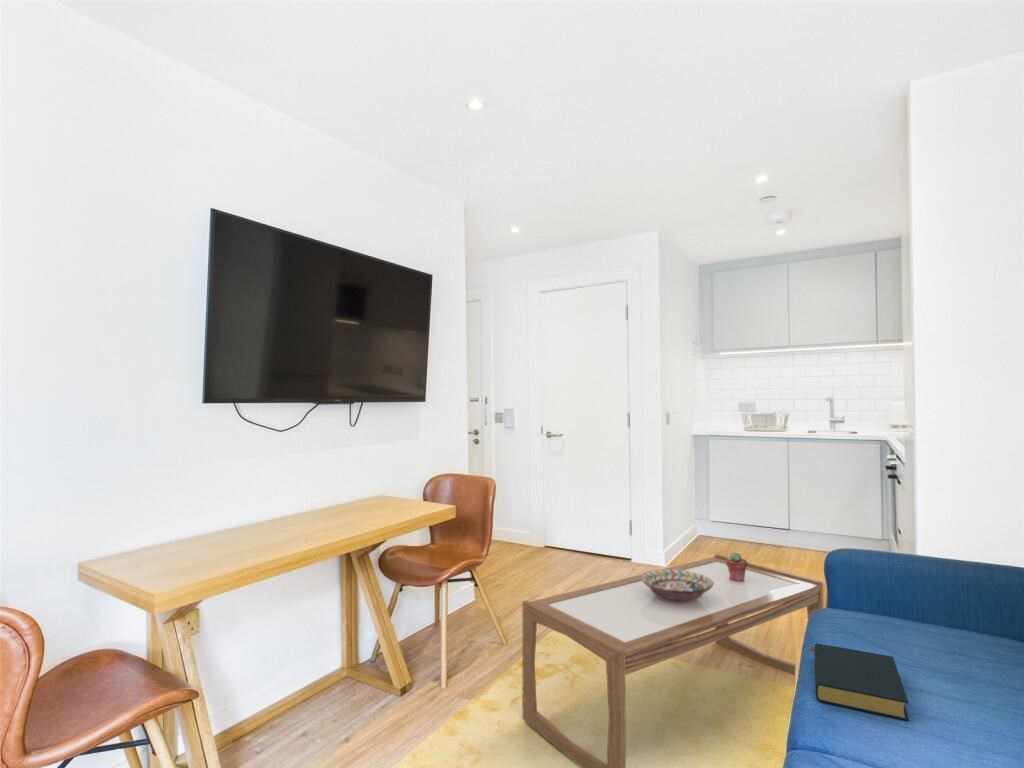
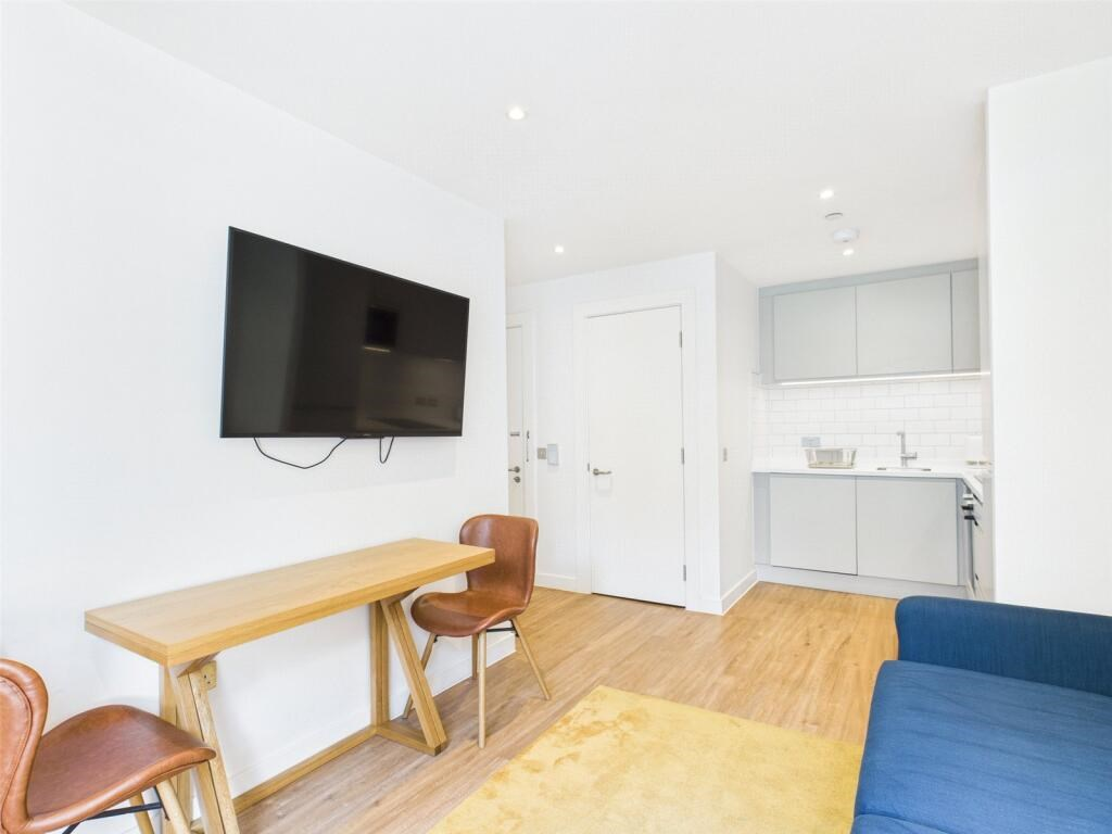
- decorative bowl [641,568,714,603]
- potted succulent [726,551,749,582]
- hardback book [813,643,910,722]
- coffee table [522,553,825,768]
